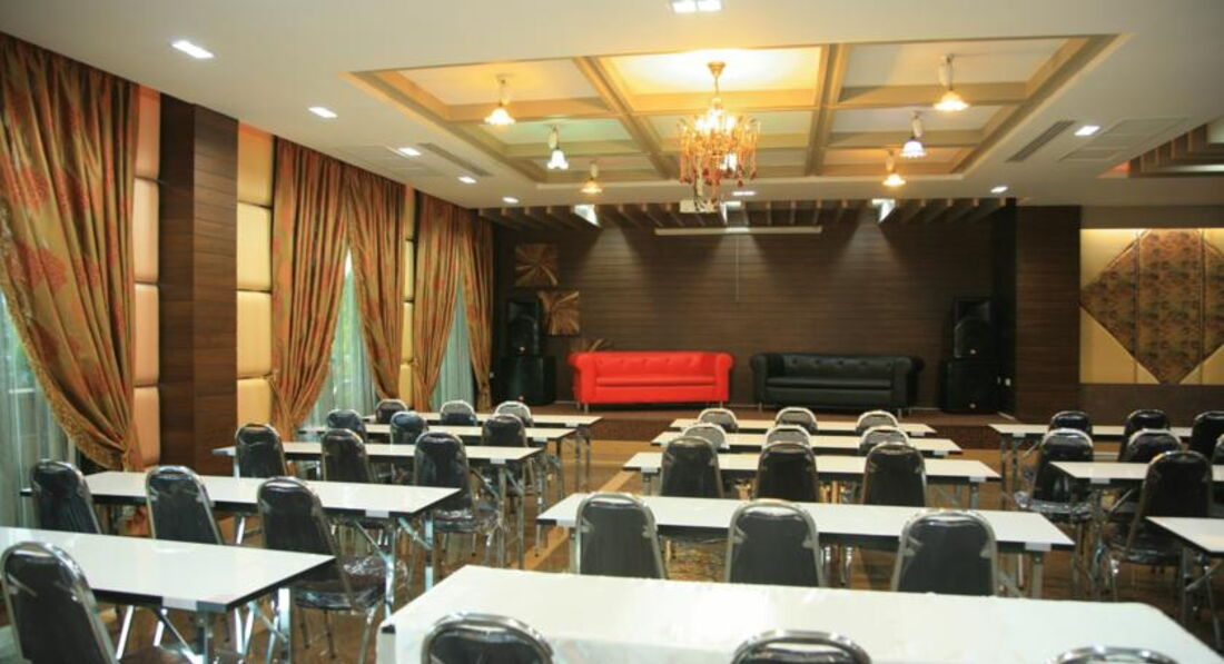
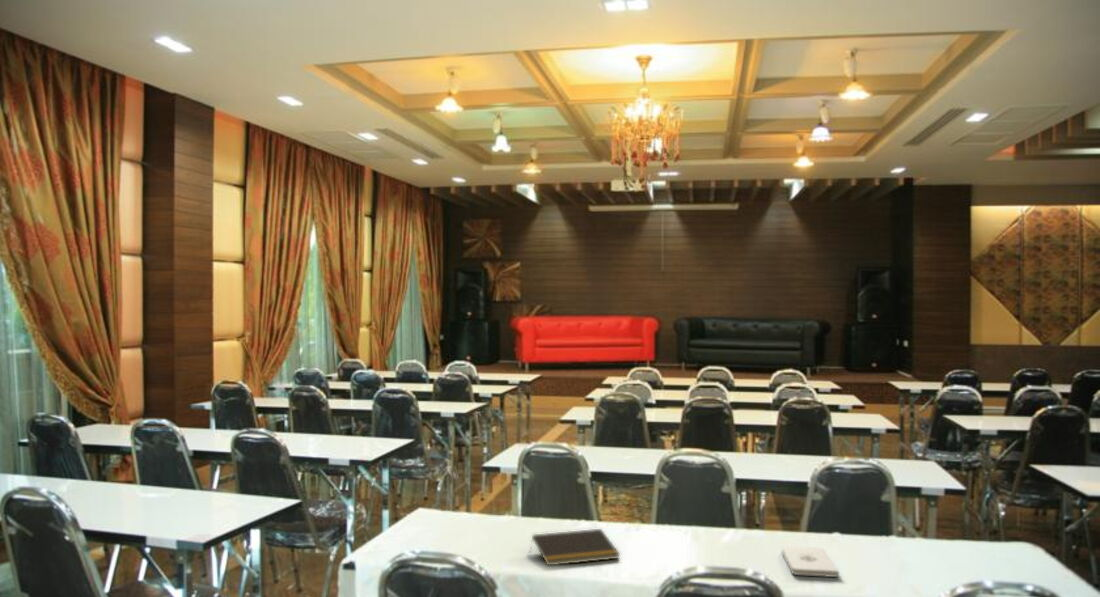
+ notepad [529,528,621,567]
+ notepad [781,545,840,578]
